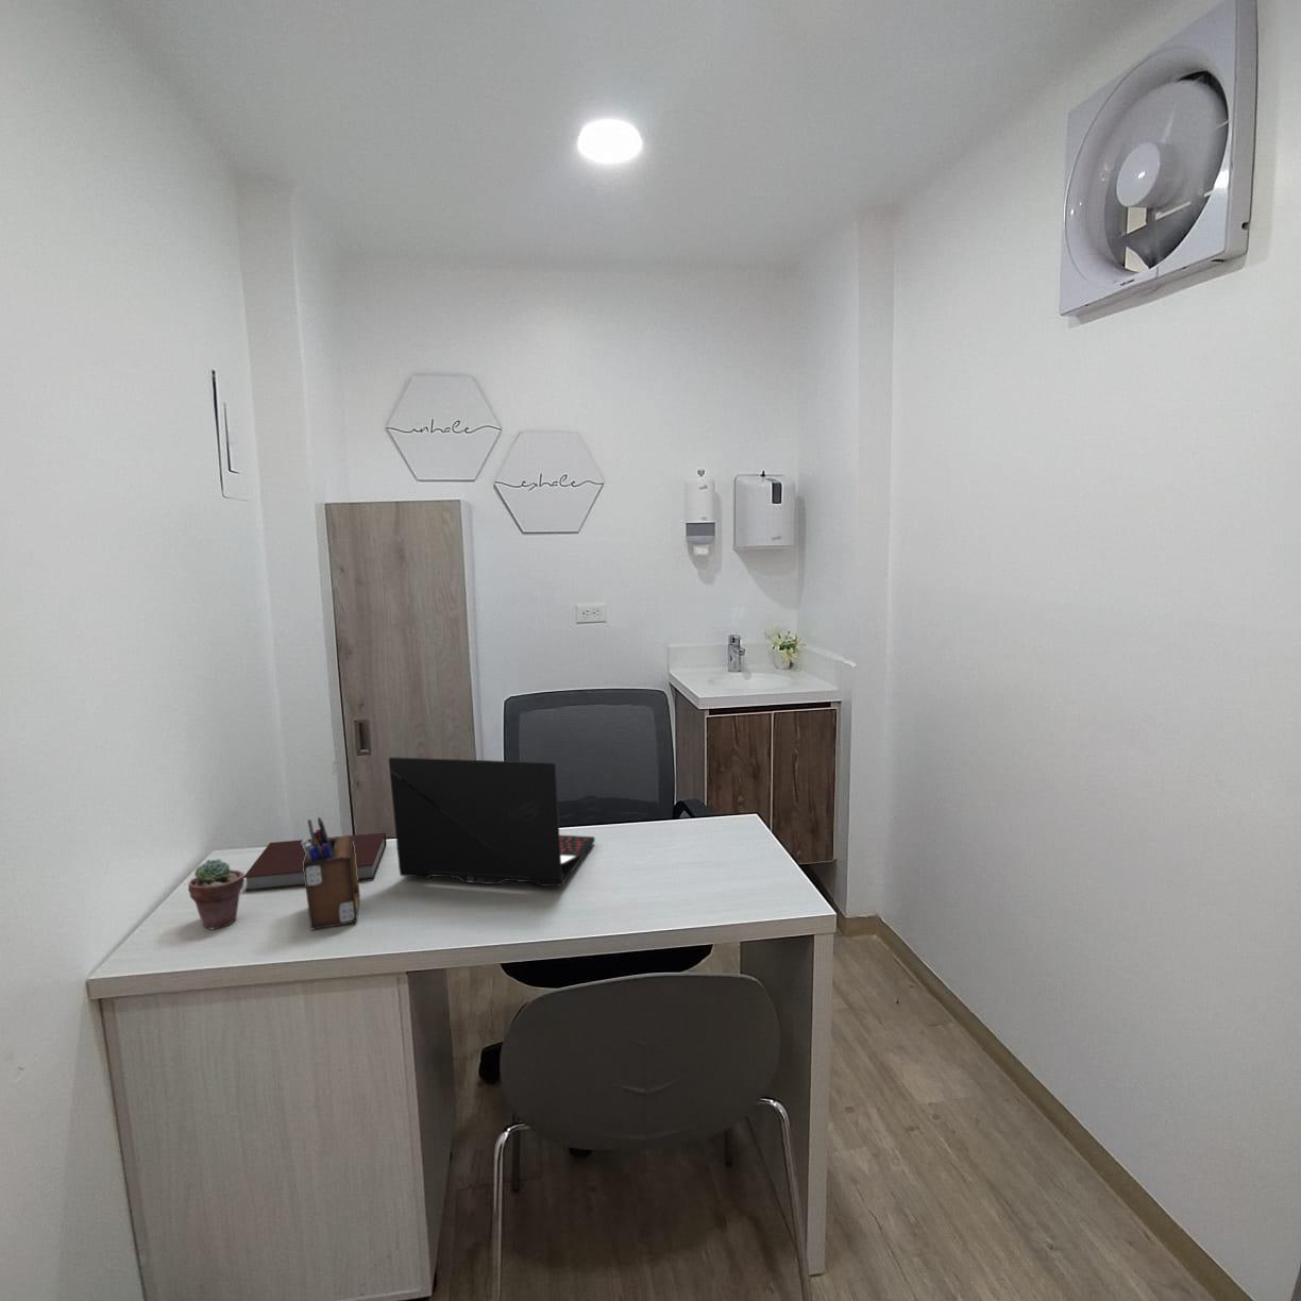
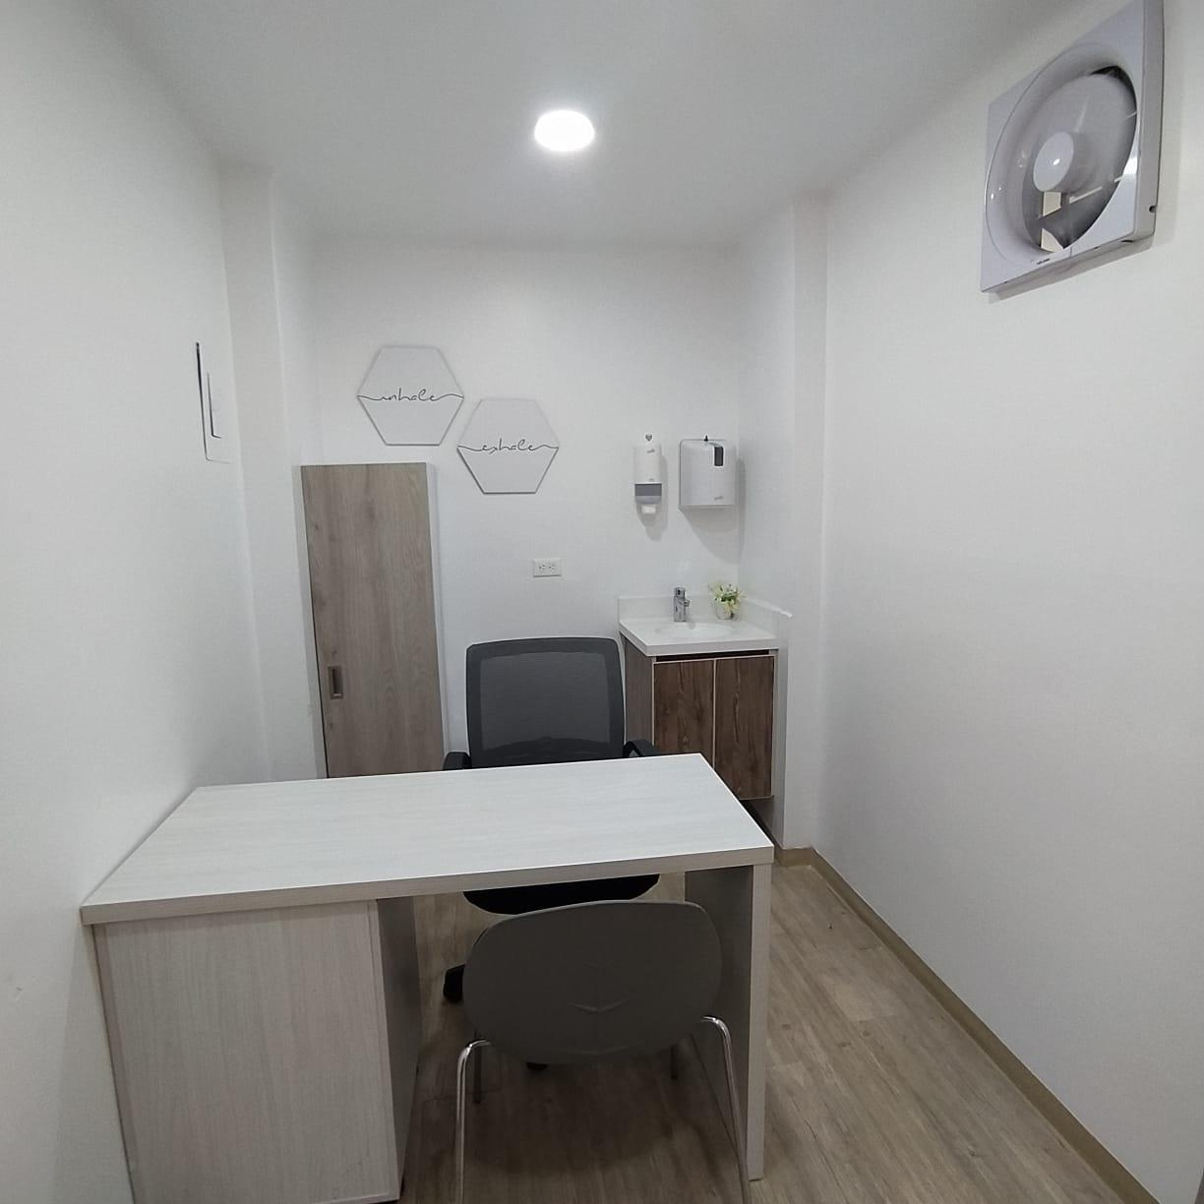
- laptop [388,755,597,888]
- desk organizer [301,816,361,932]
- potted succulent [187,858,245,932]
- notebook [243,833,387,892]
